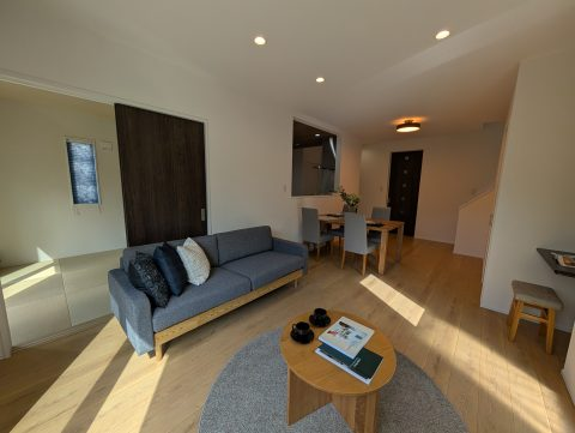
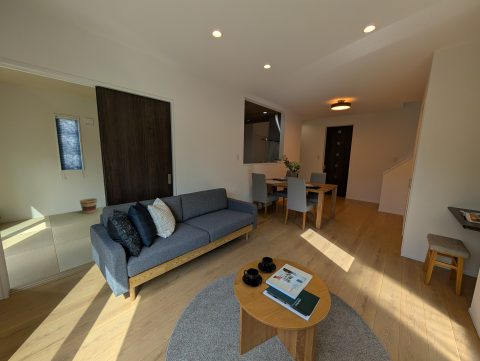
+ basket [79,197,98,215]
